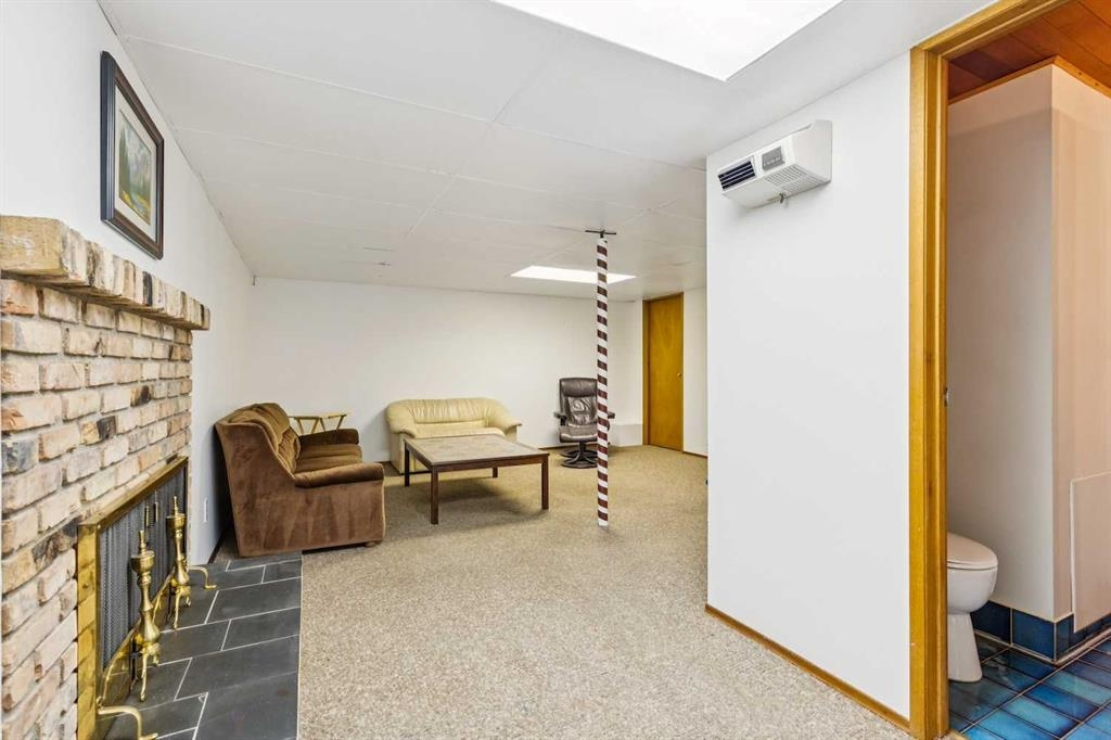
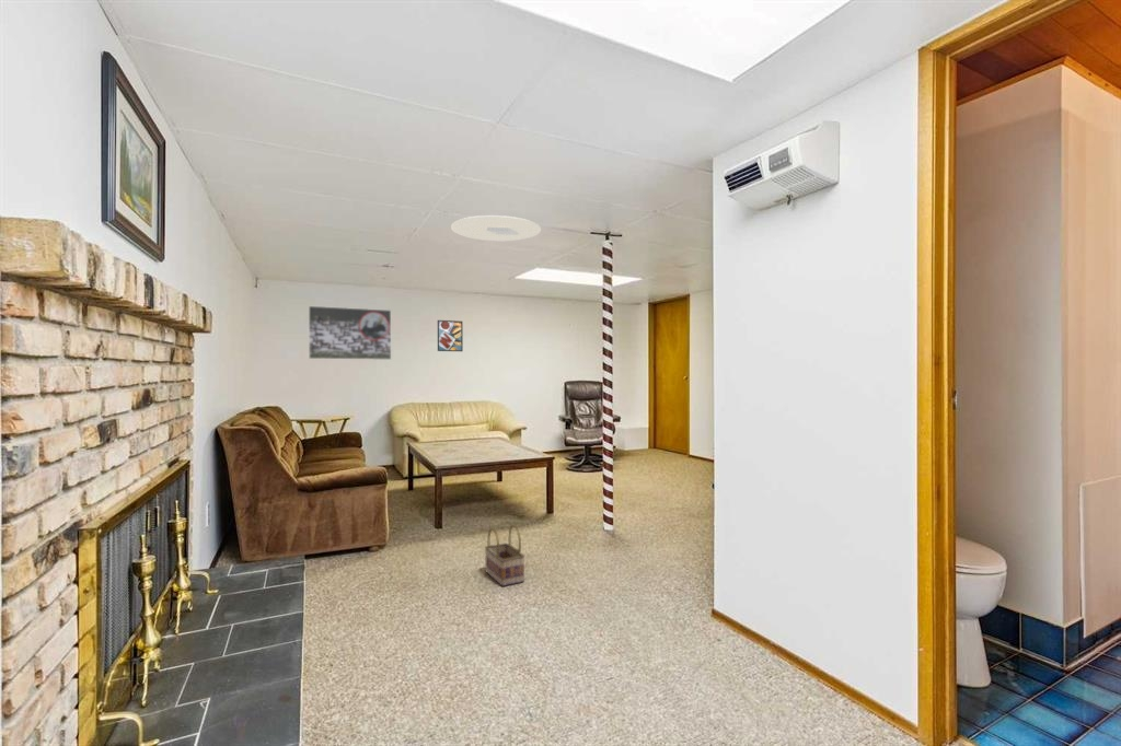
+ ceiling light [450,214,542,242]
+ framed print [437,319,464,352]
+ basket [484,523,525,587]
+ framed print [308,305,392,361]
